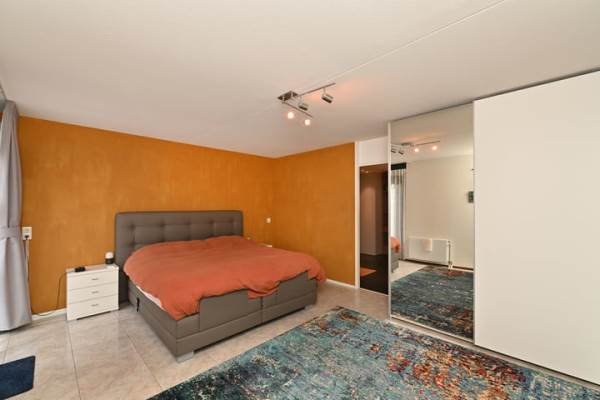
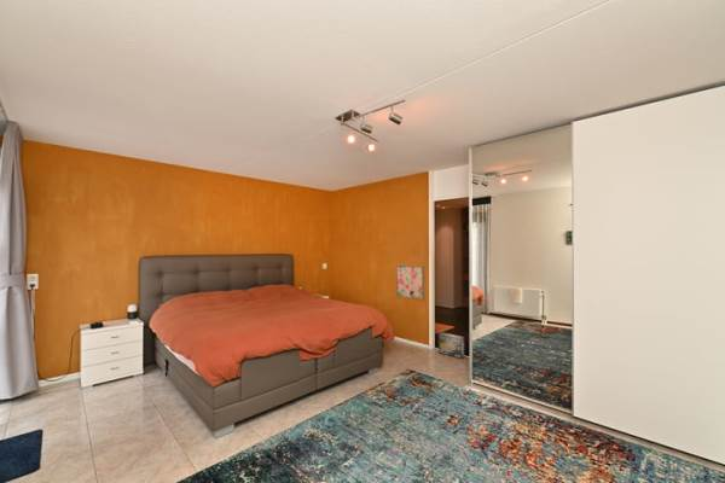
+ wall art [395,263,425,302]
+ box [437,331,465,360]
